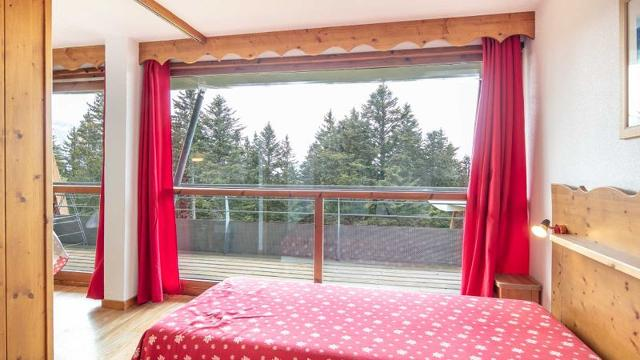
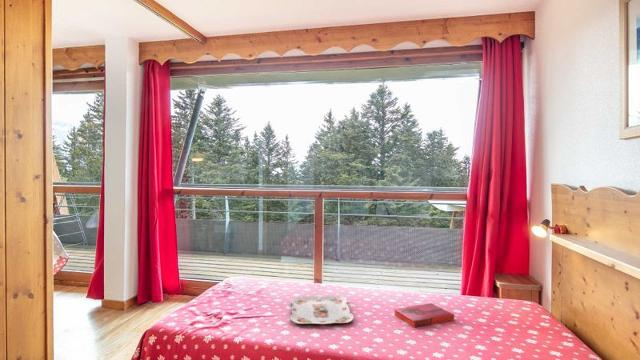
+ serving tray [289,295,355,325]
+ hardback book [393,302,455,329]
